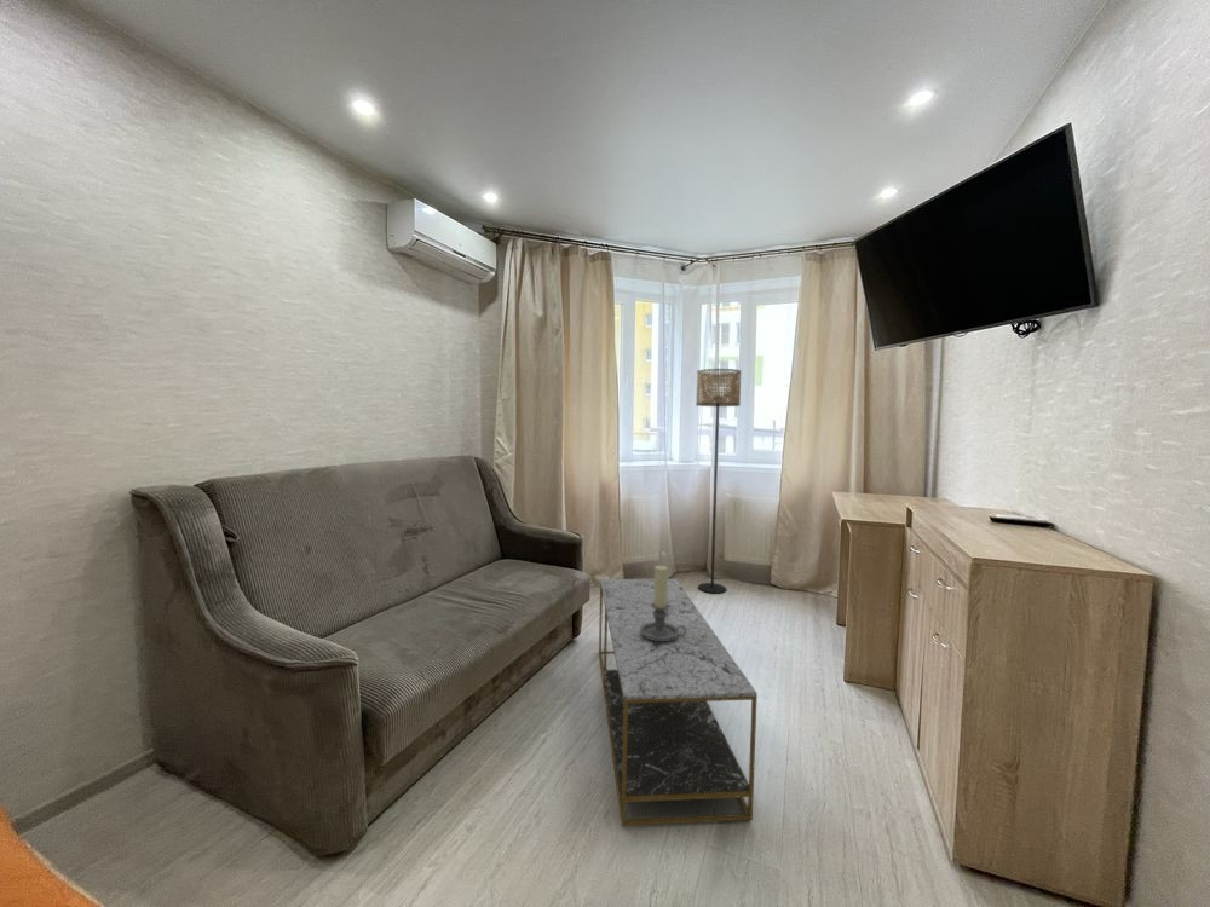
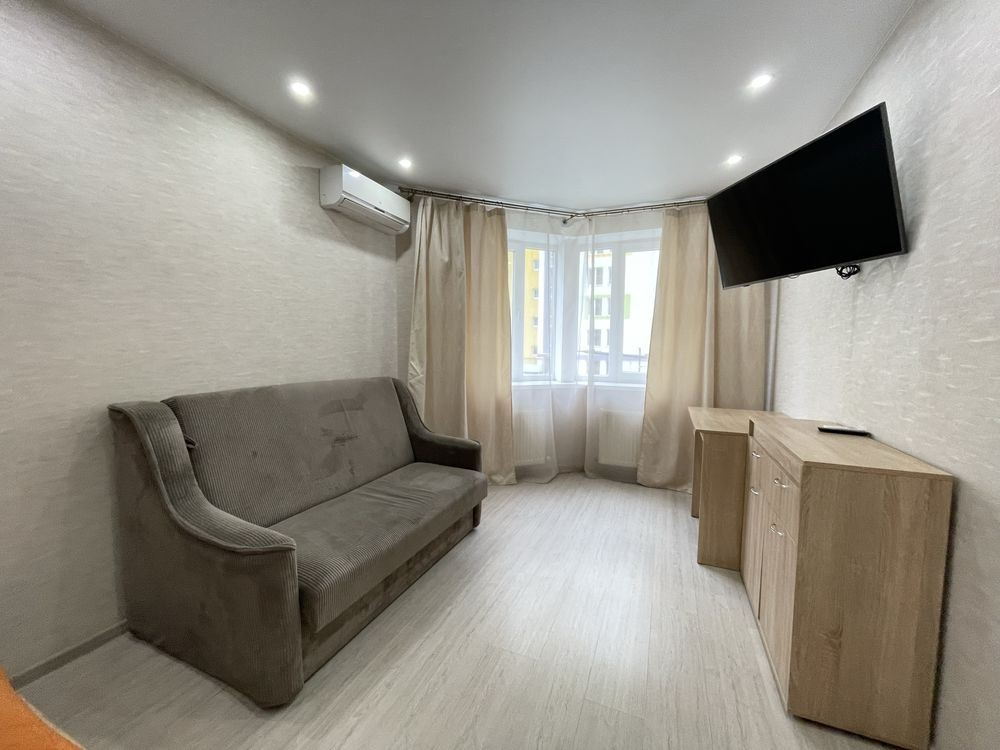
- floor lamp [695,368,743,594]
- candle holder [640,565,687,641]
- coffee table [598,578,759,827]
